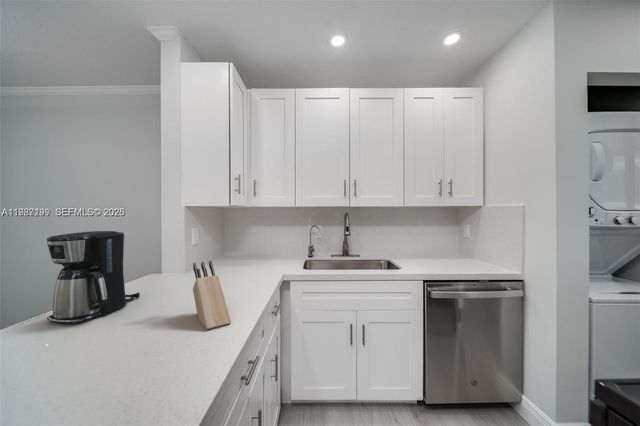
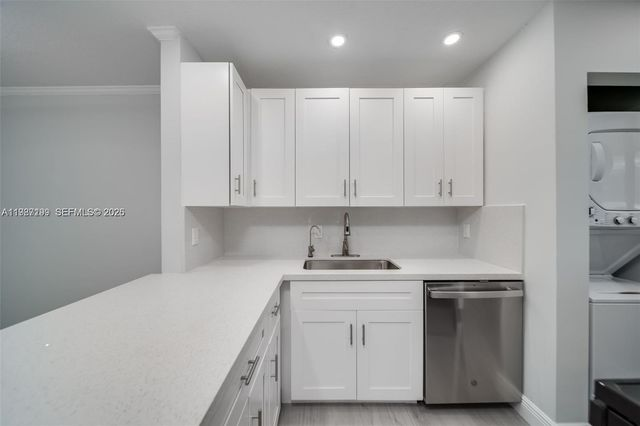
- coffee maker [46,230,141,325]
- knife block [192,260,232,330]
